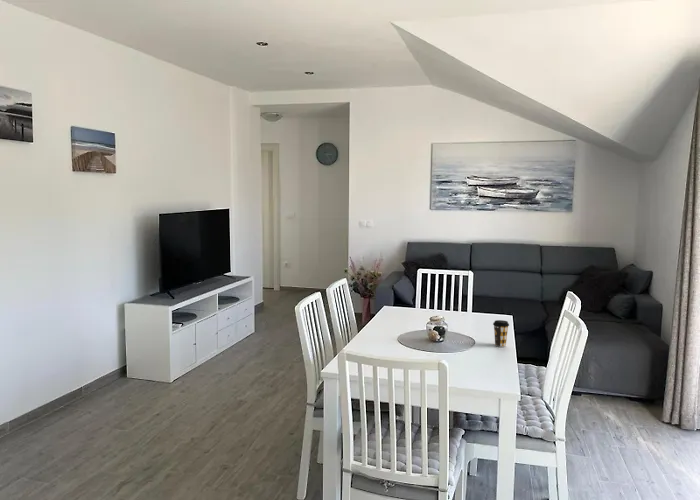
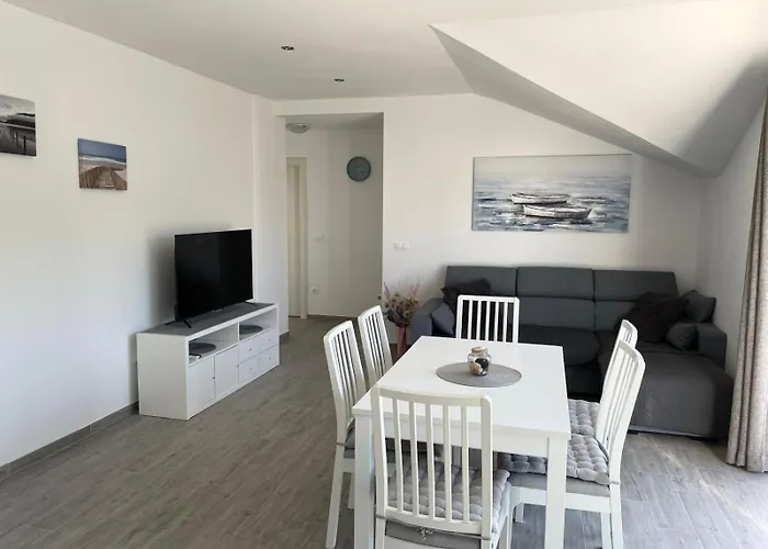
- coffee cup [492,319,510,348]
